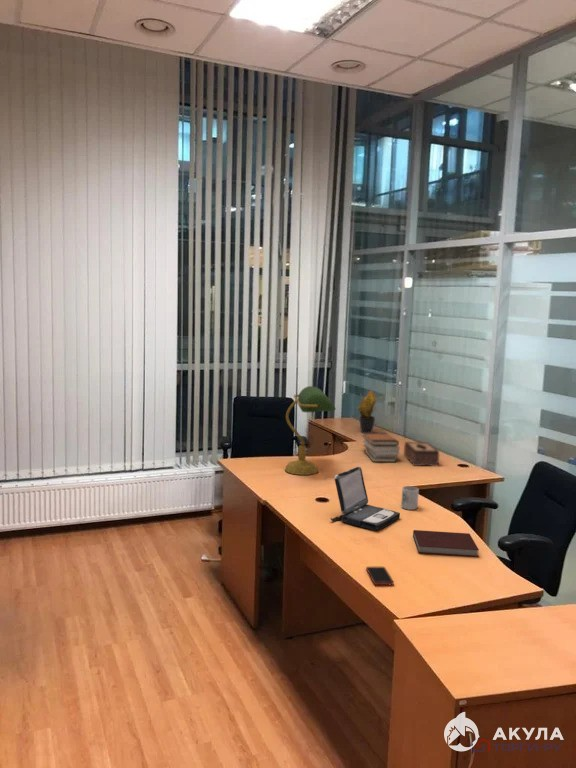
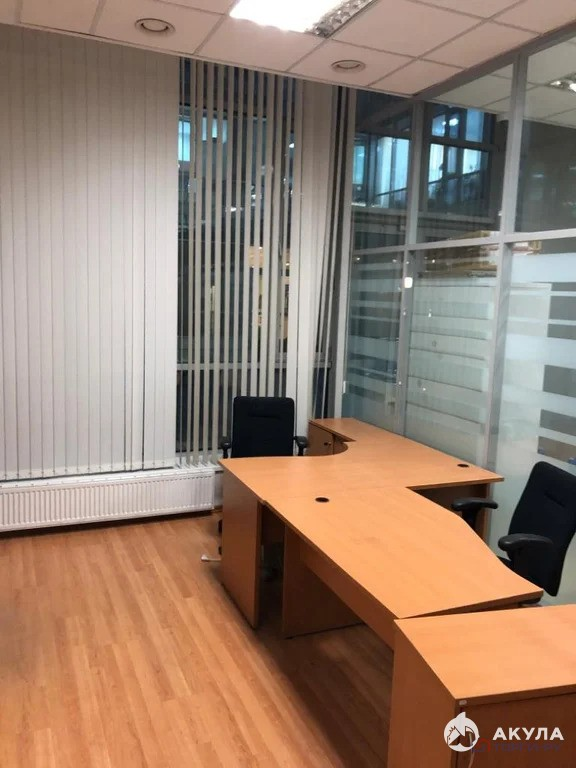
- potted plant [356,389,385,433]
- tissue box [403,441,440,467]
- notebook [412,529,480,558]
- cell phone [365,566,395,586]
- laptop [330,466,401,531]
- desk lamp [284,385,337,476]
- mug [400,485,420,511]
- book stack [361,431,400,463]
